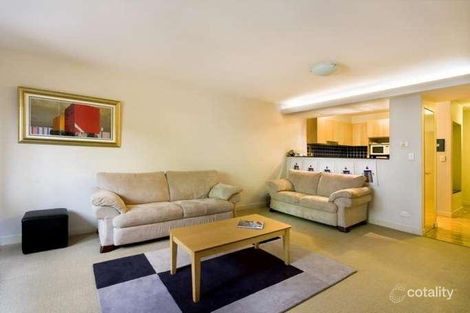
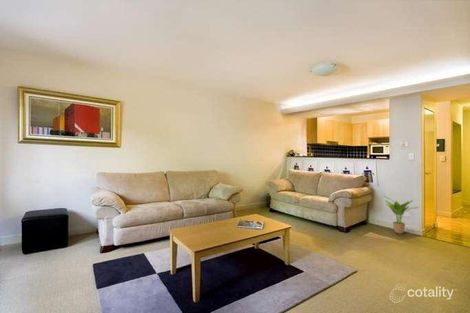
+ potted plant [382,194,420,235]
